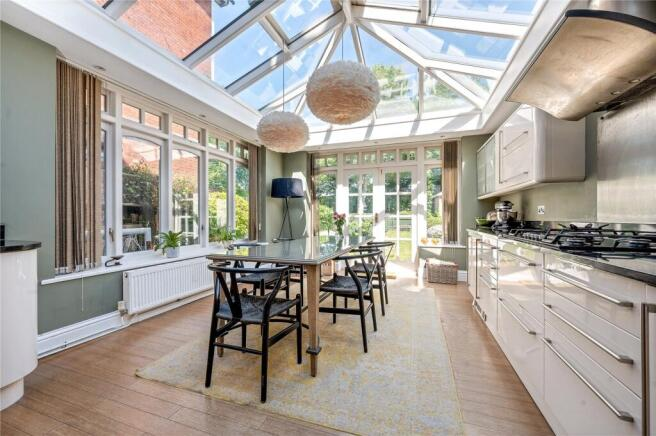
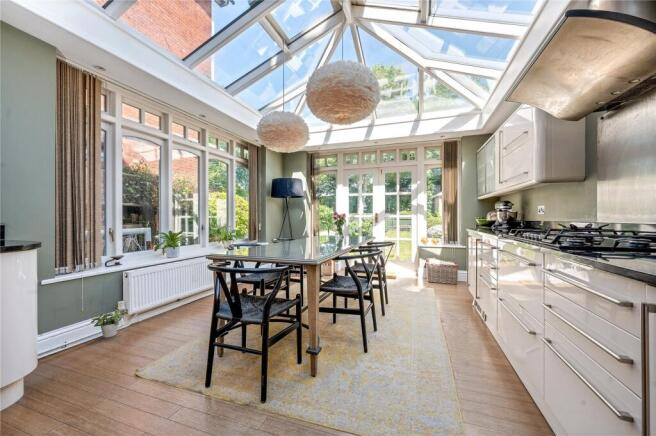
+ potted plant [90,308,125,339]
